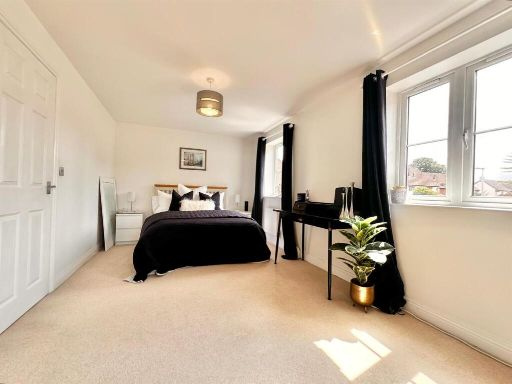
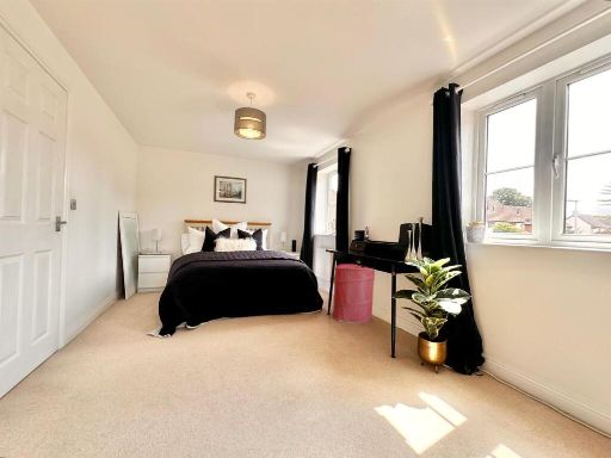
+ laundry hamper [332,262,376,324]
